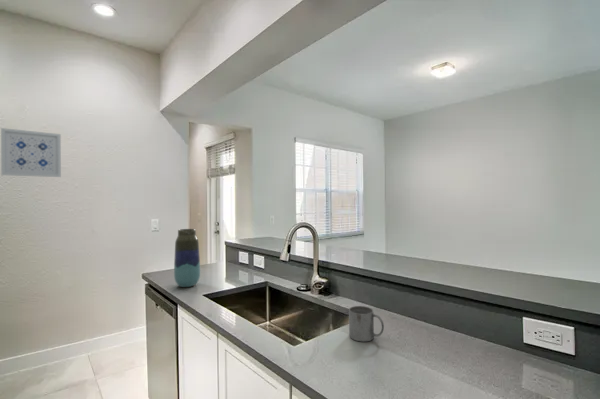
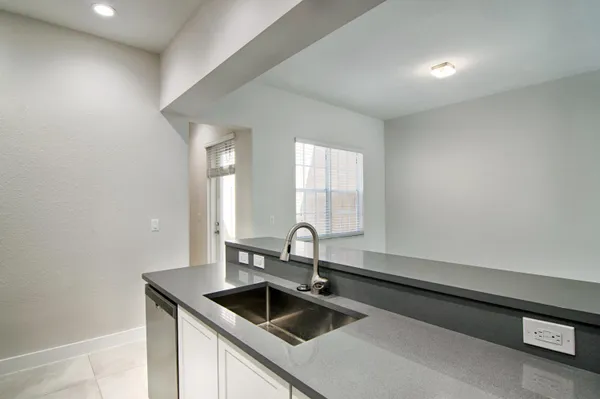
- mug [348,305,385,343]
- vase [173,228,201,288]
- wall art [0,127,62,178]
